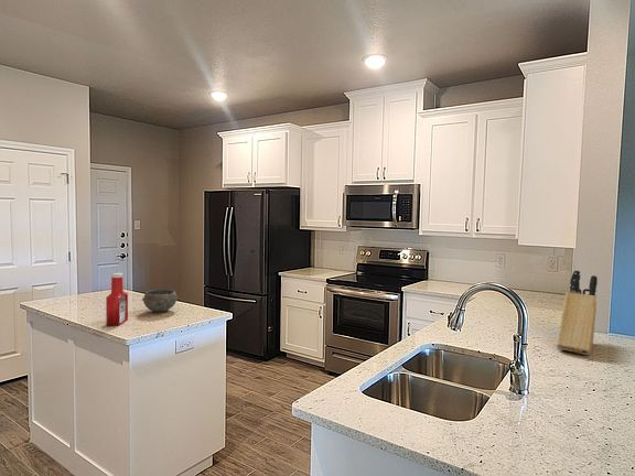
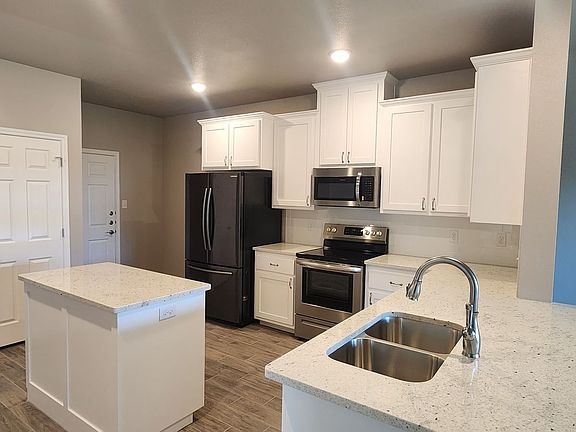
- soap bottle [105,272,129,327]
- bowl [141,289,179,313]
- knife block [556,269,599,356]
